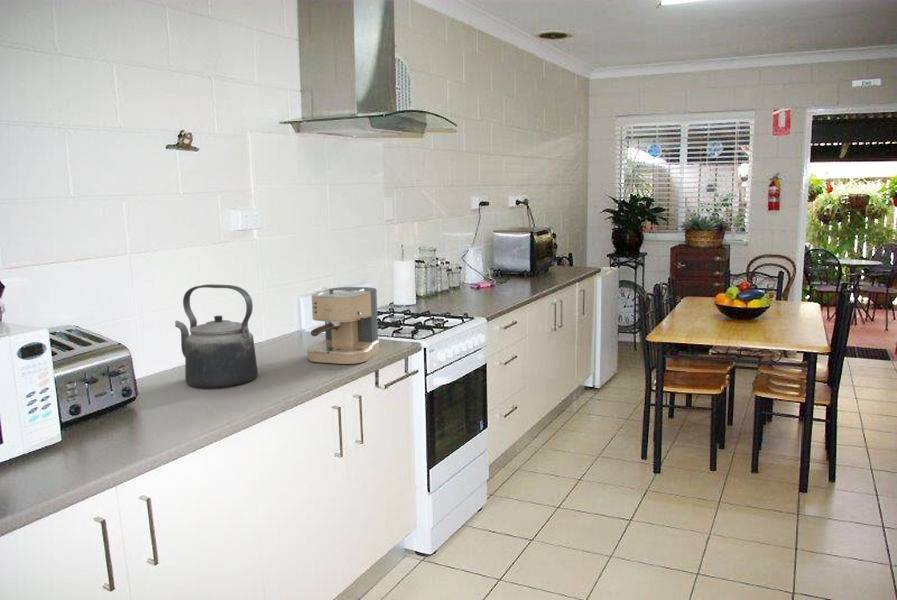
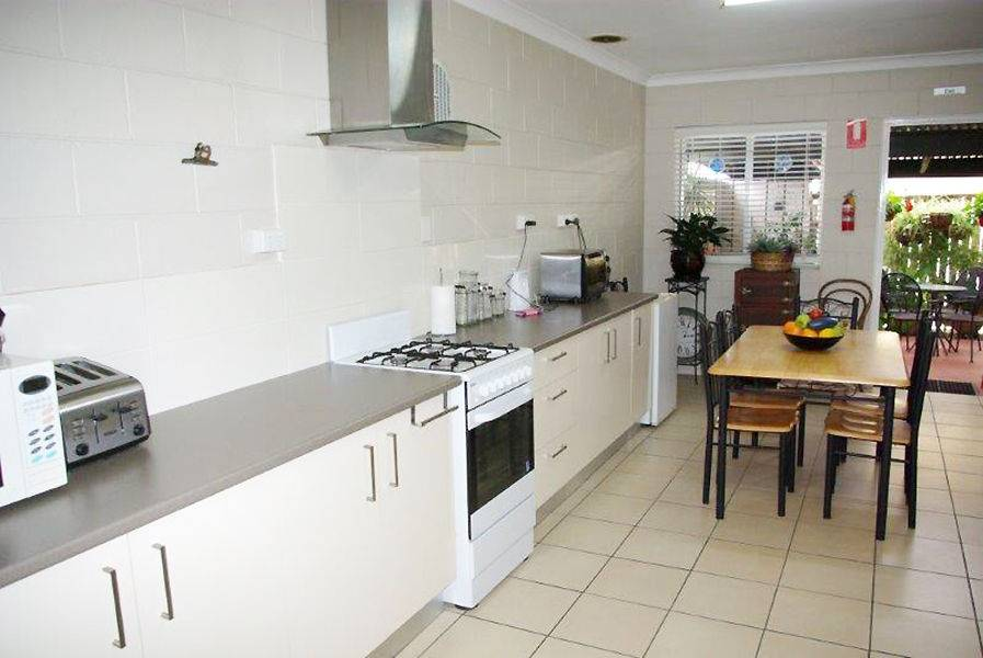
- coffee maker [305,286,380,365]
- kettle [174,283,259,389]
